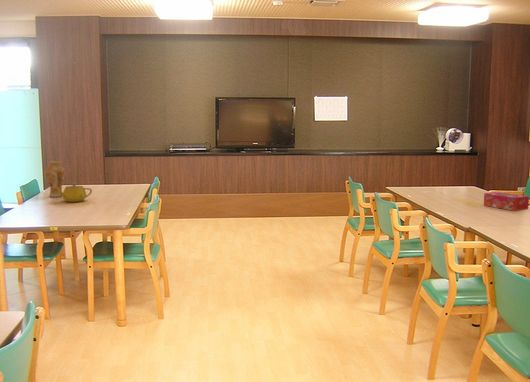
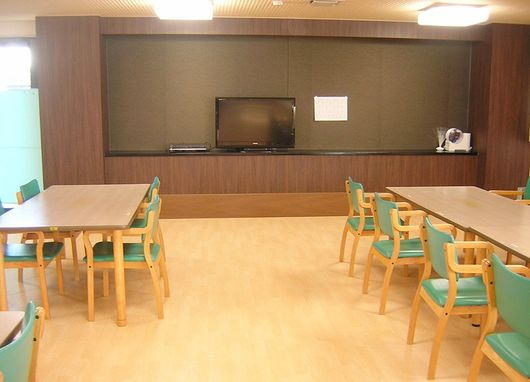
- tissue box [483,191,530,212]
- teapot [55,182,93,203]
- vase [45,161,66,198]
